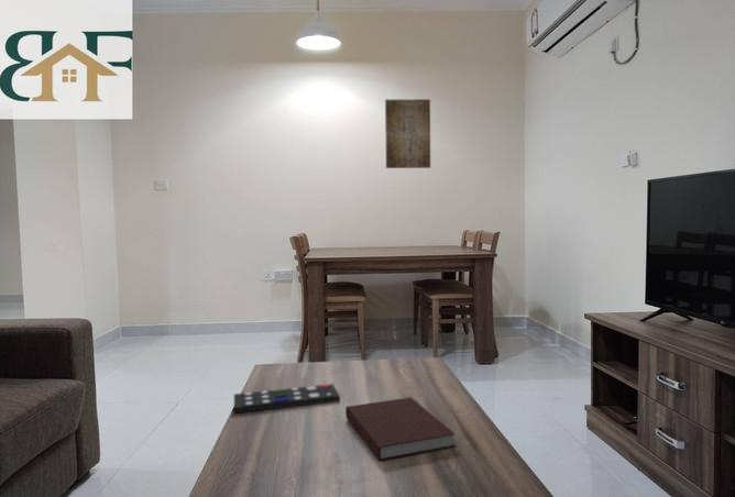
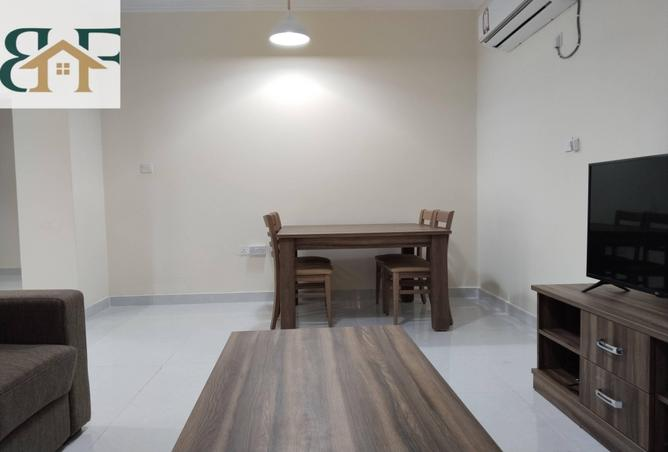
- notebook [344,397,456,462]
- remote control [233,383,341,413]
- wall art [384,98,431,169]
